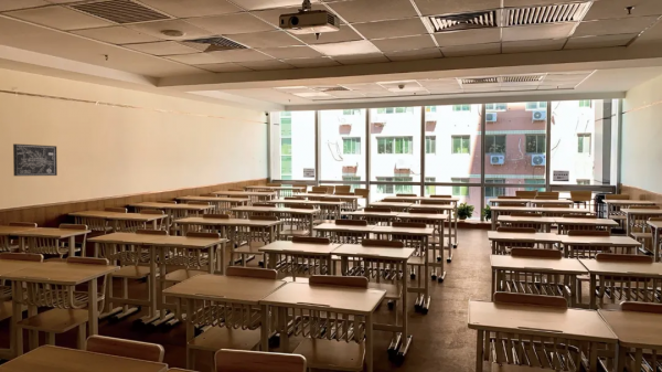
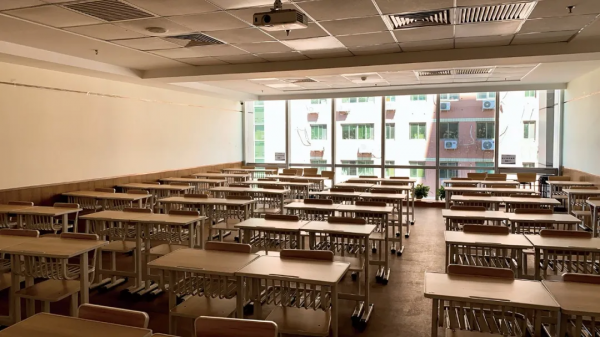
- wall art [12,142,58,177]
